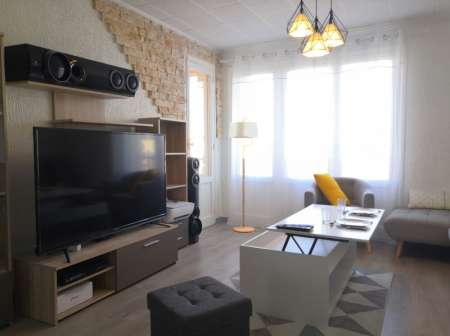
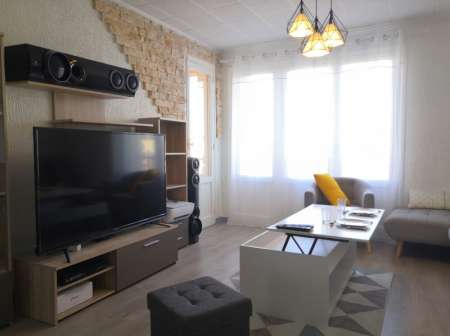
- floor lamp [228,116,259,233]
